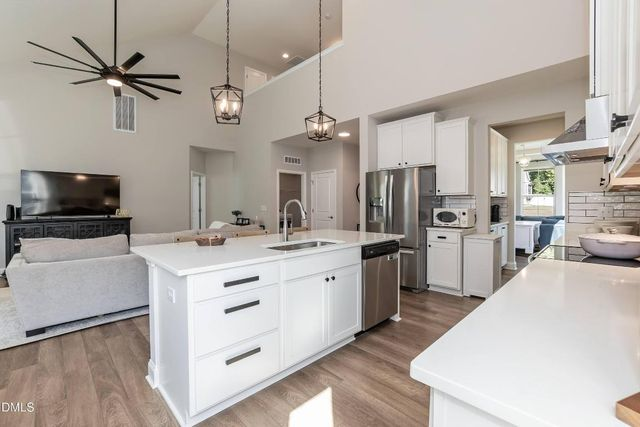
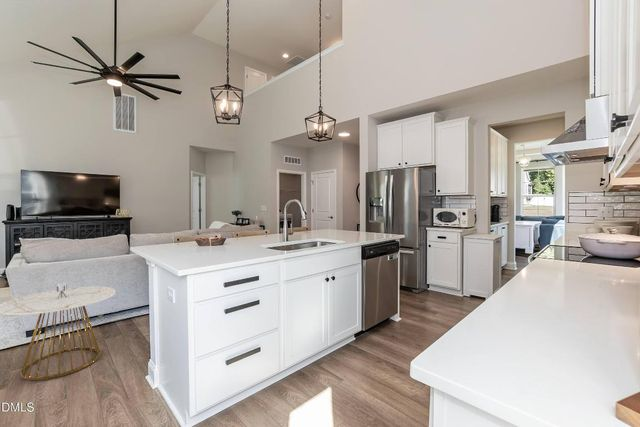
+ side table [0,282,116,381]
